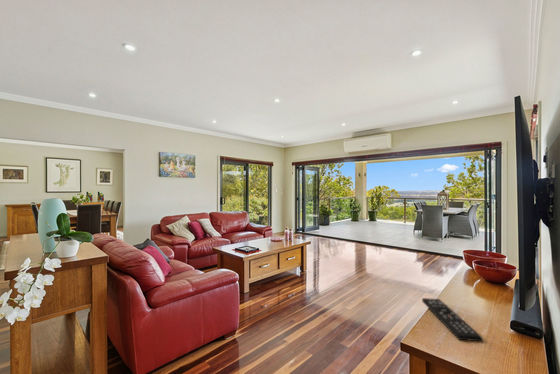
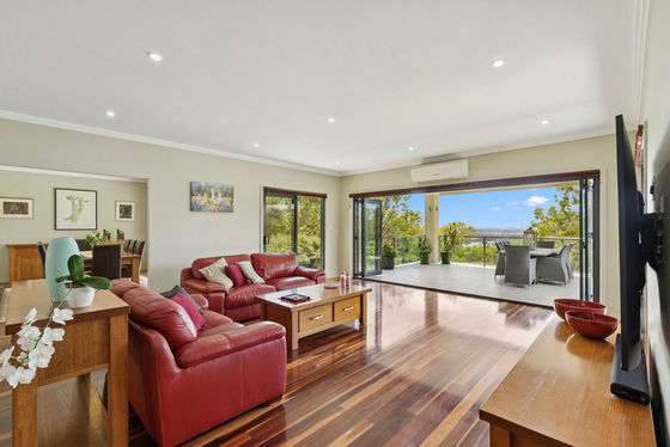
- remote control [421,297,483,342]
